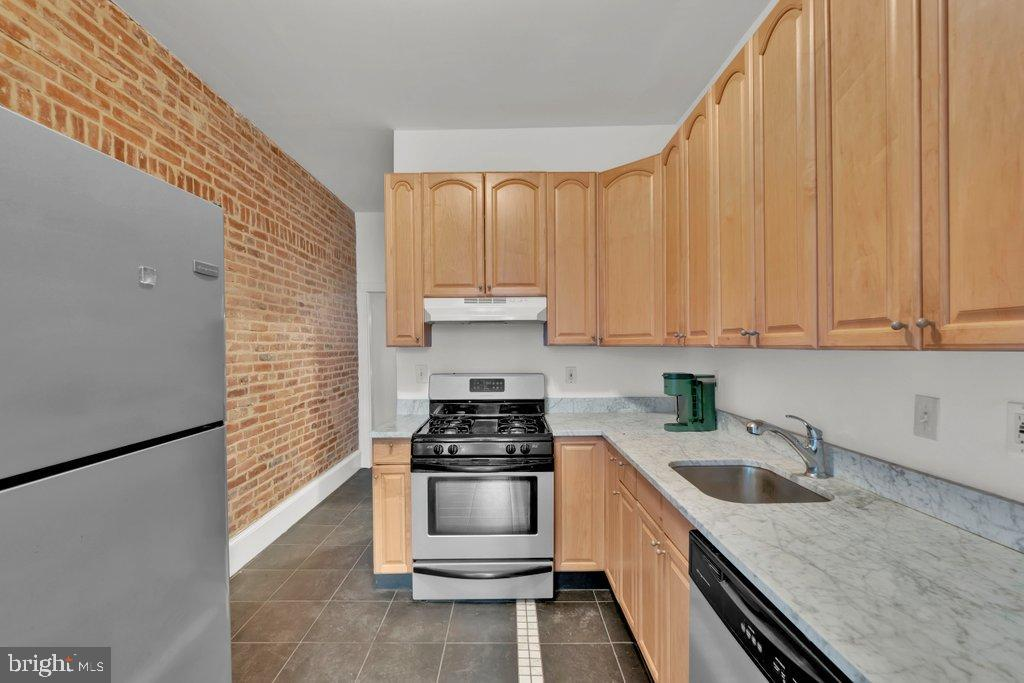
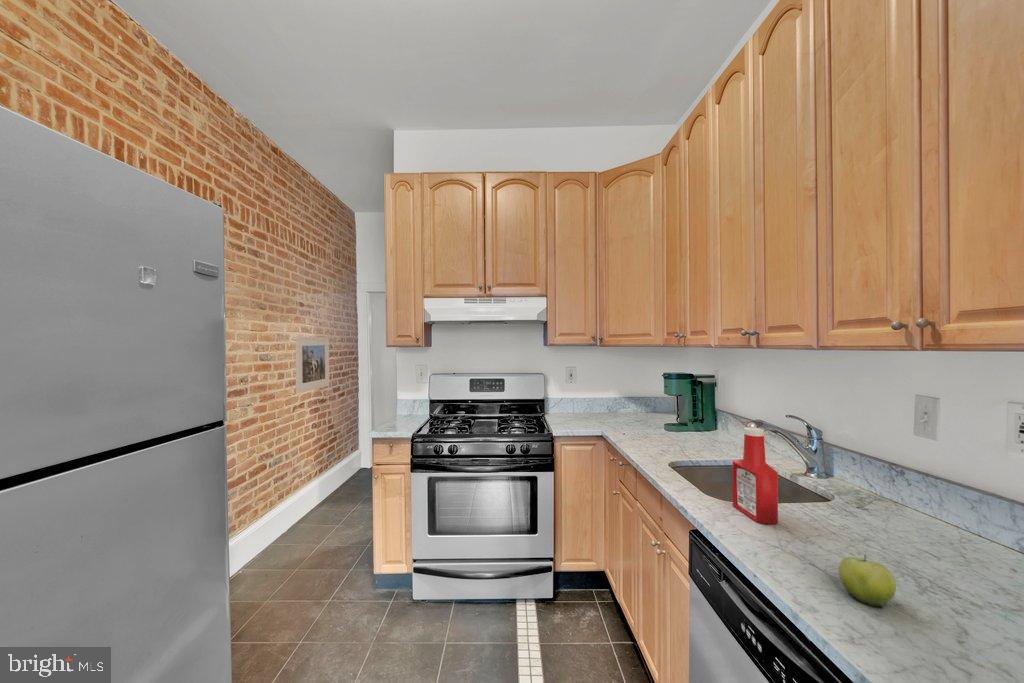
+ fruit [838,554,897,609]
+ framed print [294,336,330,394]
+ soap bottle [732,426,779,525]
